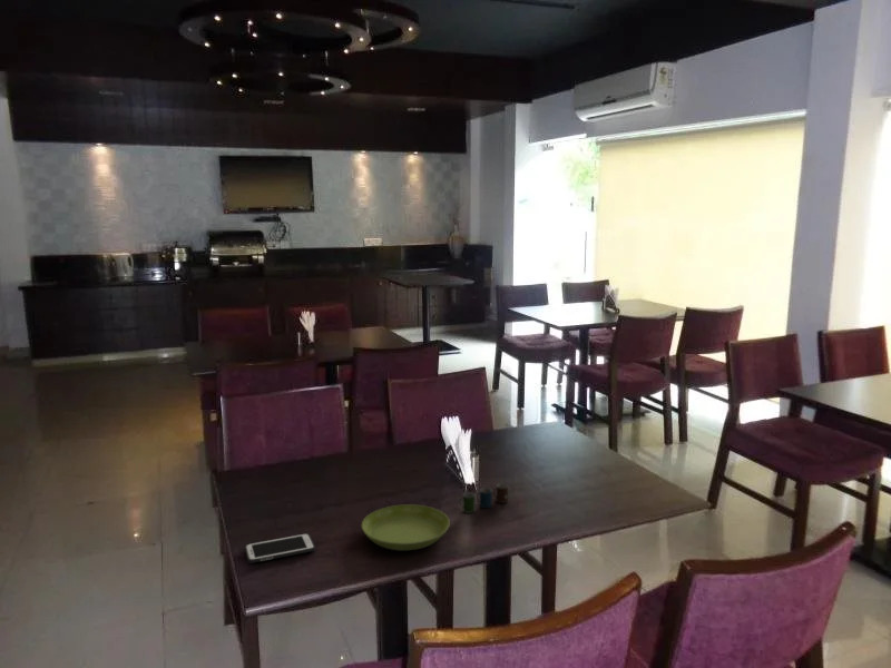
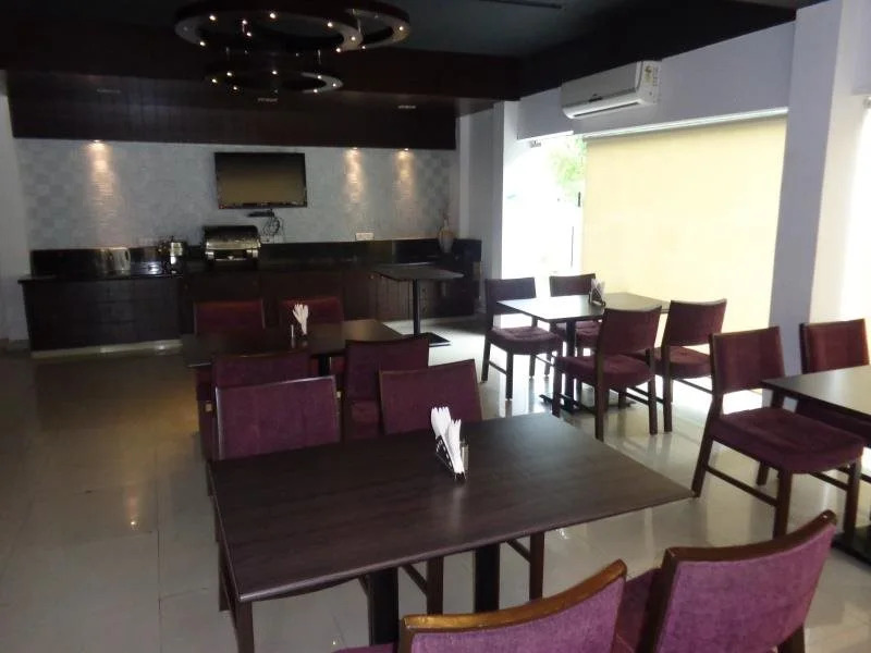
- cell phone [244,532,316,564]
- saucer [361,503,451,551]
- cup [459,482,509,514]
